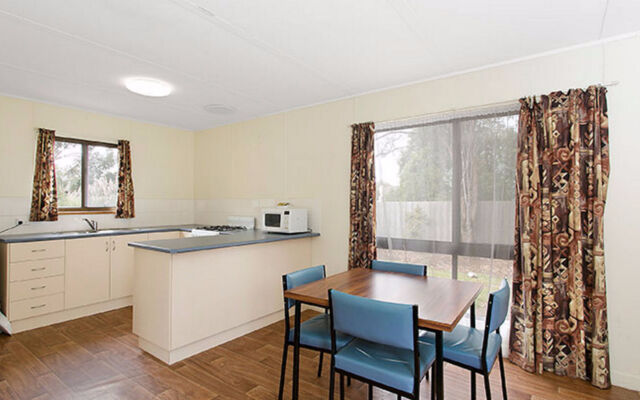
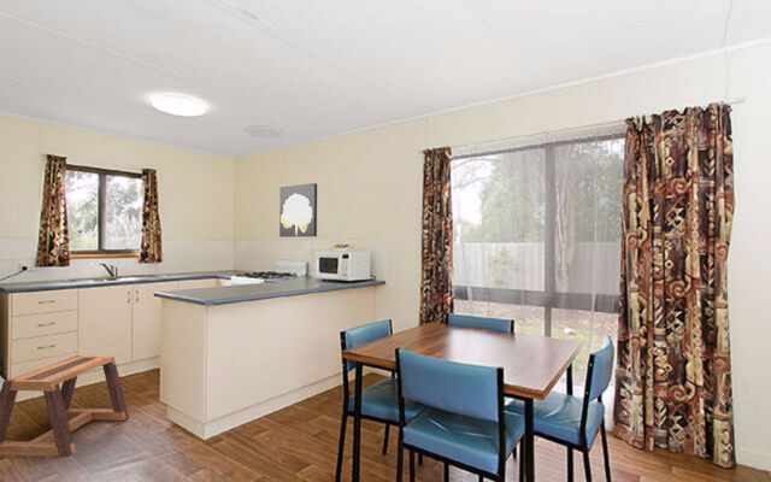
+ stool [0,354,130,458]
+ wall art [278,182,318,239]
